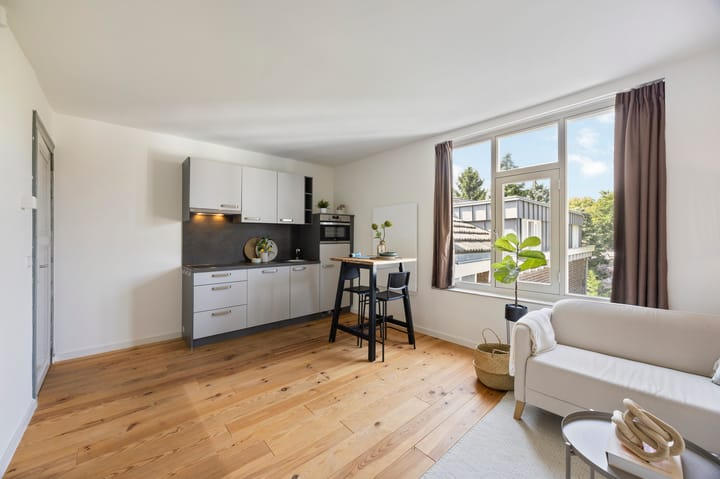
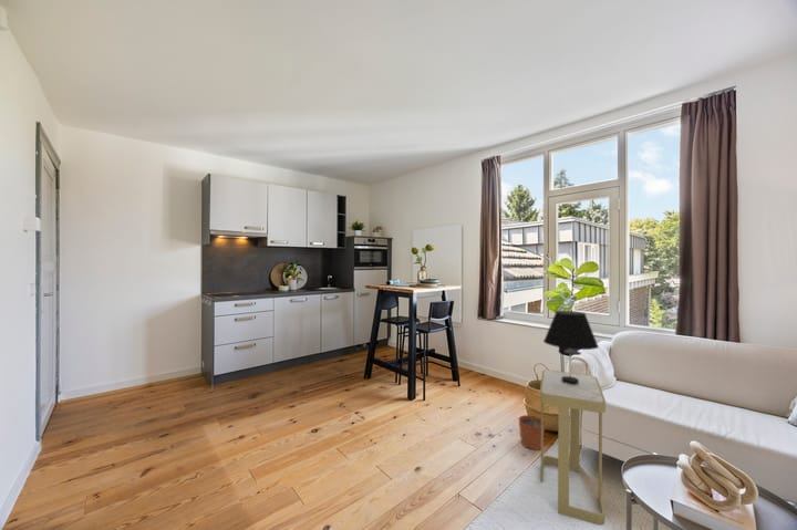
+ table lamp [542,310,600,385]
+ plant pot [518,406,547,451]
+ side table [539,368,607,527]
